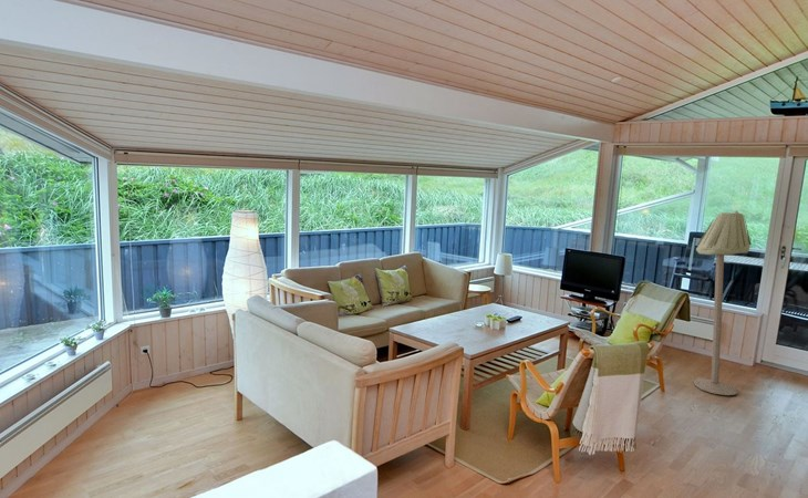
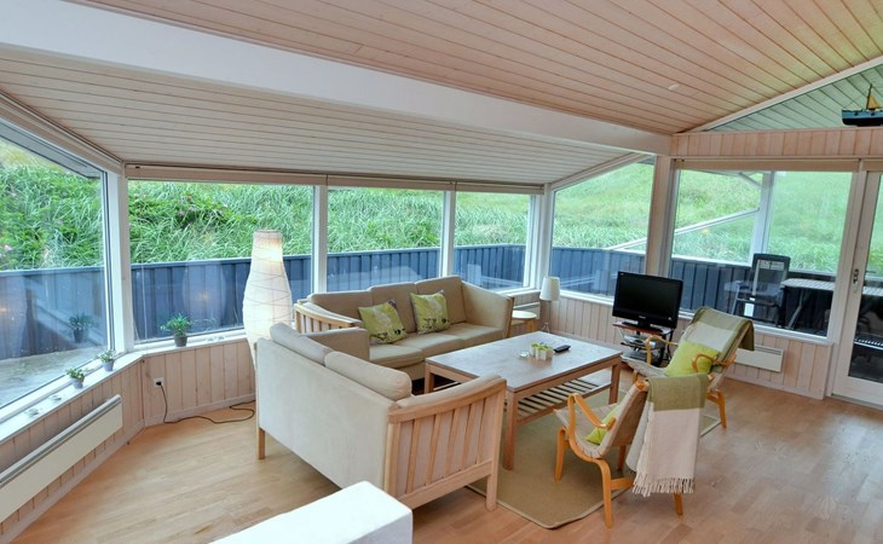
- floor lamp [693,210,752,396]
